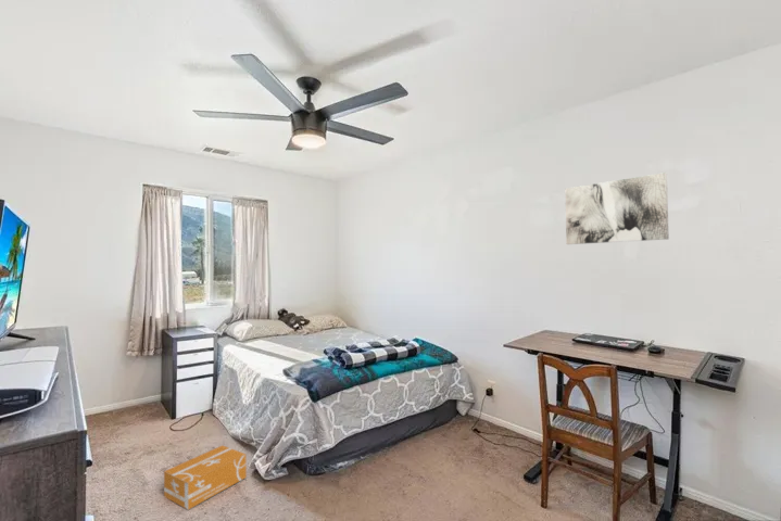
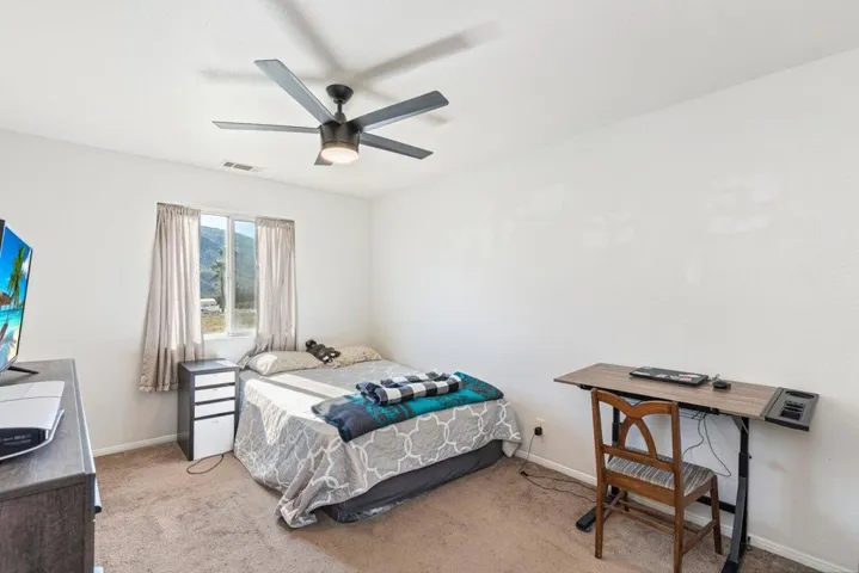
- wall art [564,171,670,245]
- shoe box [163,444,248,511]
